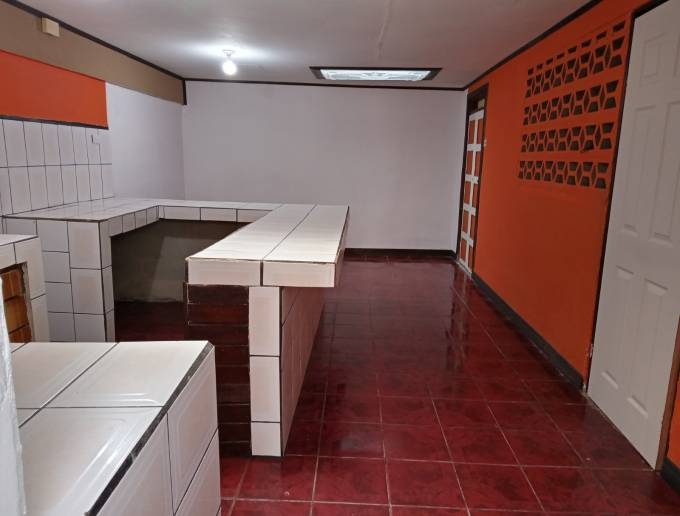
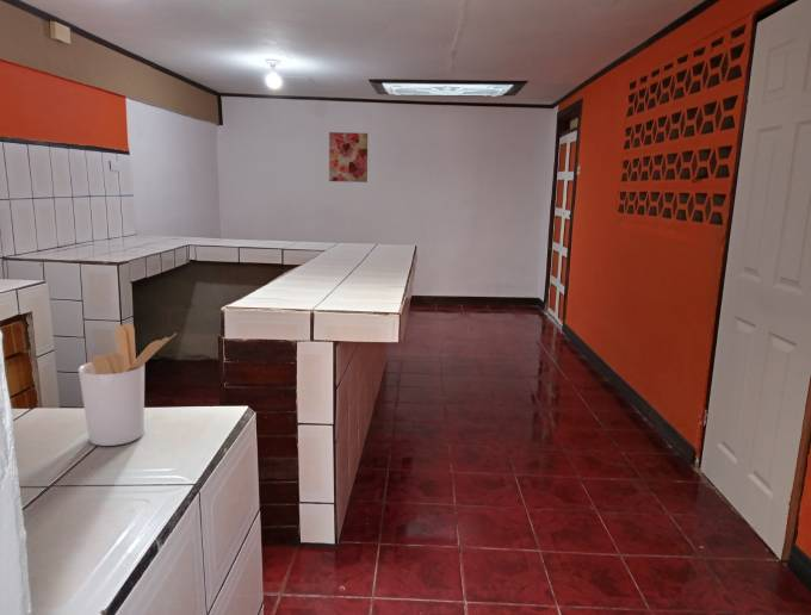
+ utensil holder [78,322,177,447]
+ wall art [328,131,369,184]
